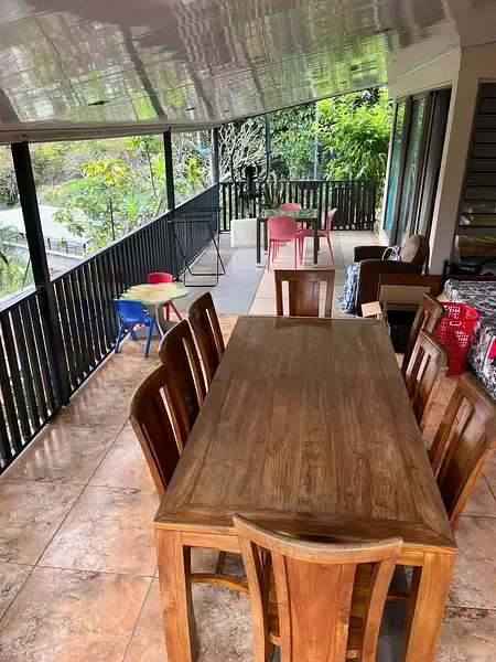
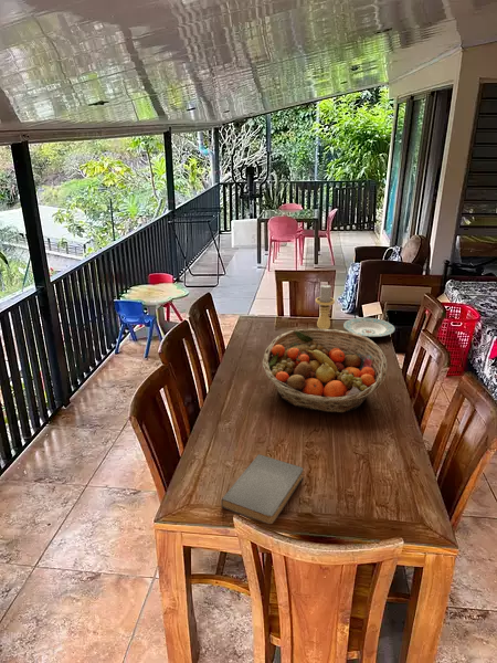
+ fruit basket [262,328,389,413]
+ book [220,453,304,525]
+ candle holder [315,284,336,329]
+ plate [342,317,395,338]
